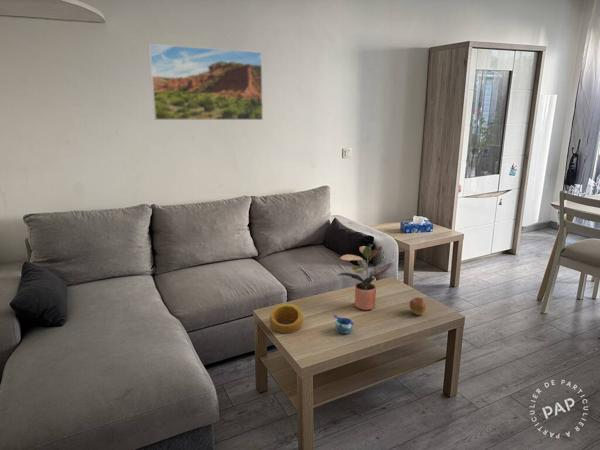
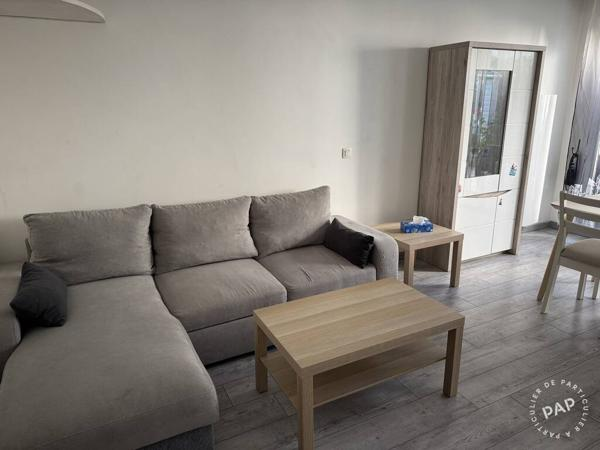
- potted plant [337,245,395,311]
- apple [409,296,427,316]
- ring [269,302,304,334]
- mug [333,314,355,335]
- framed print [148,43,264,121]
